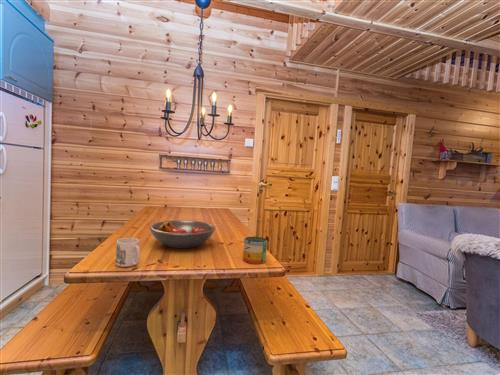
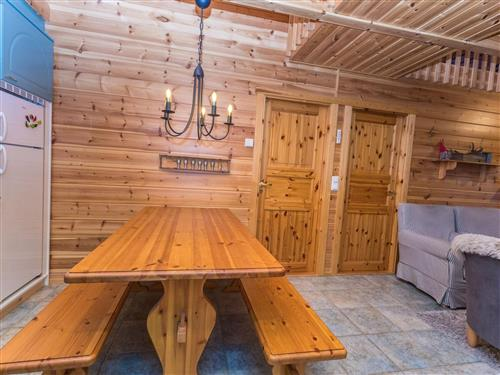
- mug [115,237,141,268]
- fruit bowl [148,219,216,249]
- mug [242,236,268,265]
